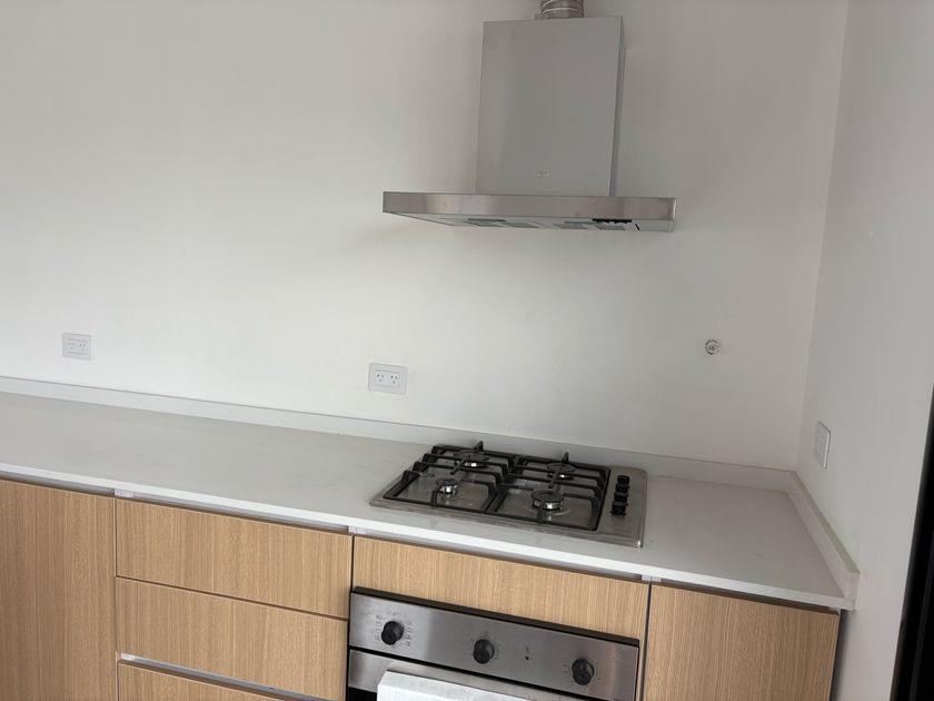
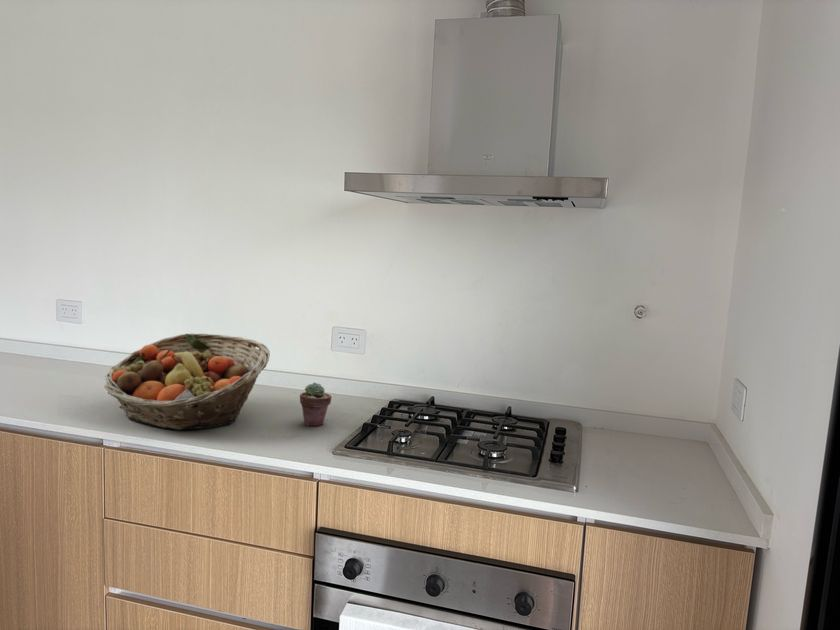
+ fruit basket [104,332,271,431]
+ potted succulent [299,381,333,427]
